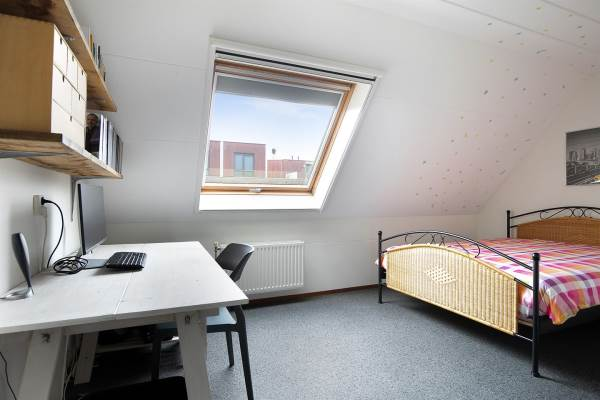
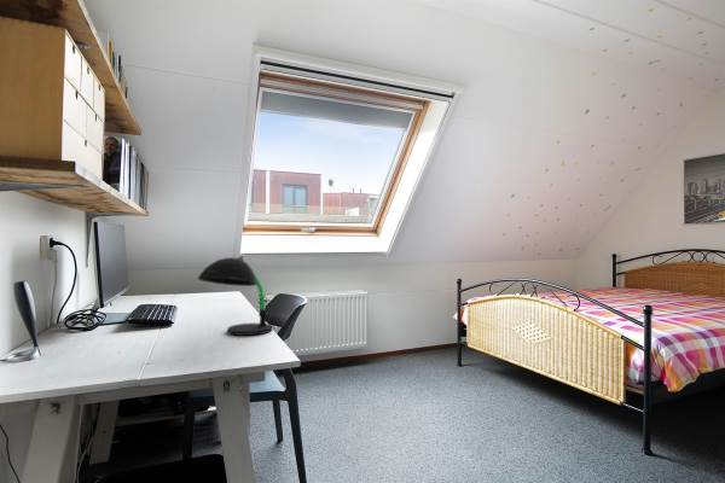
+ desk lamp [196,255,273,337]
